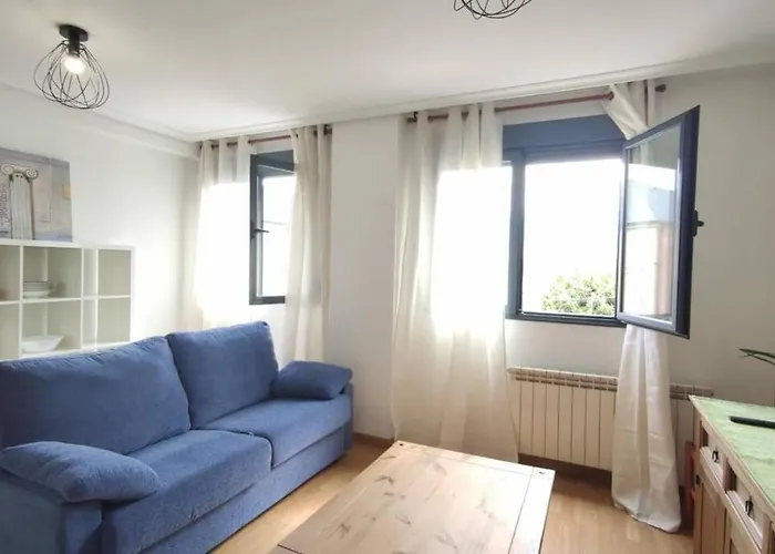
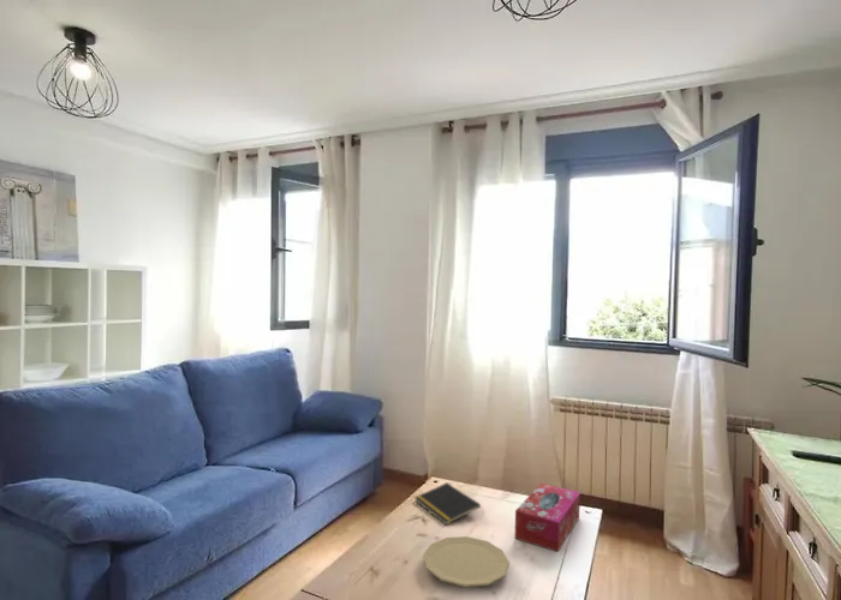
+ plate [422,535,511,588]
+ notepad [413,481,482,526]
+ tissue box [513,482,581,553]
